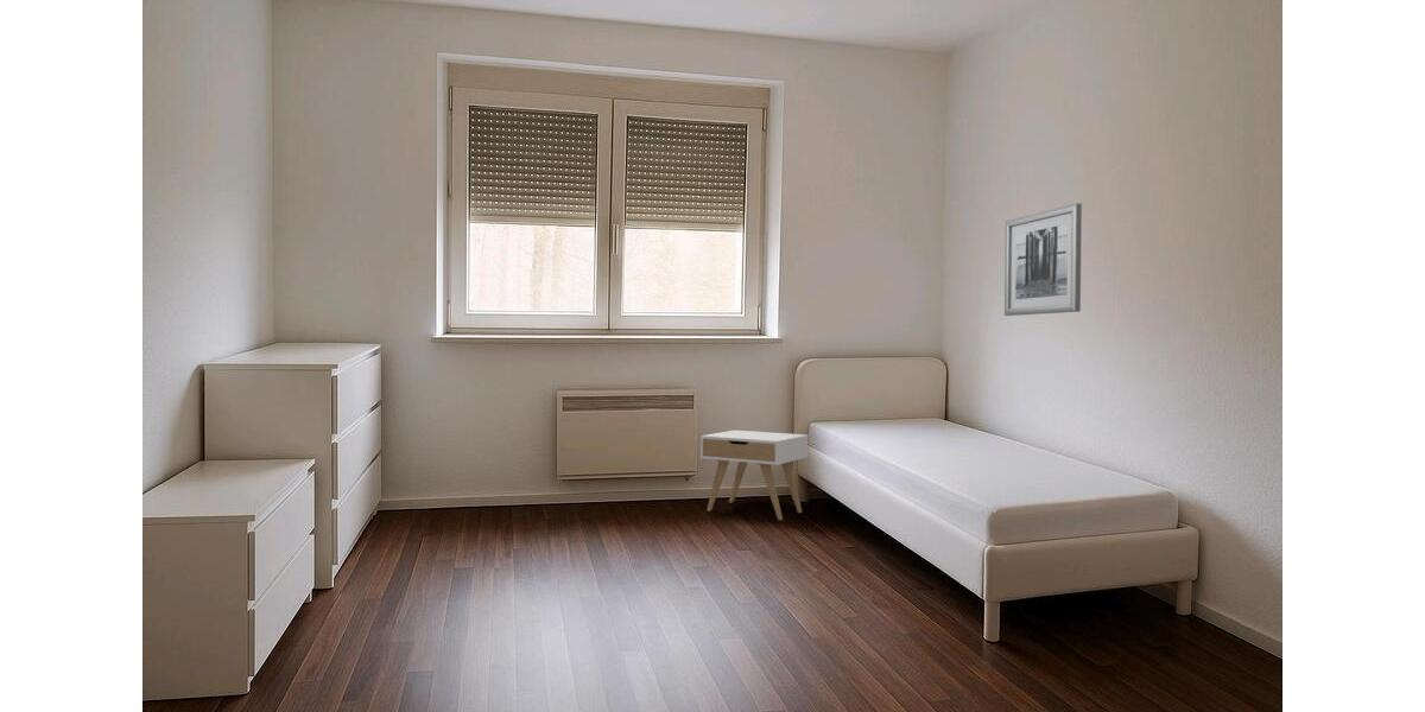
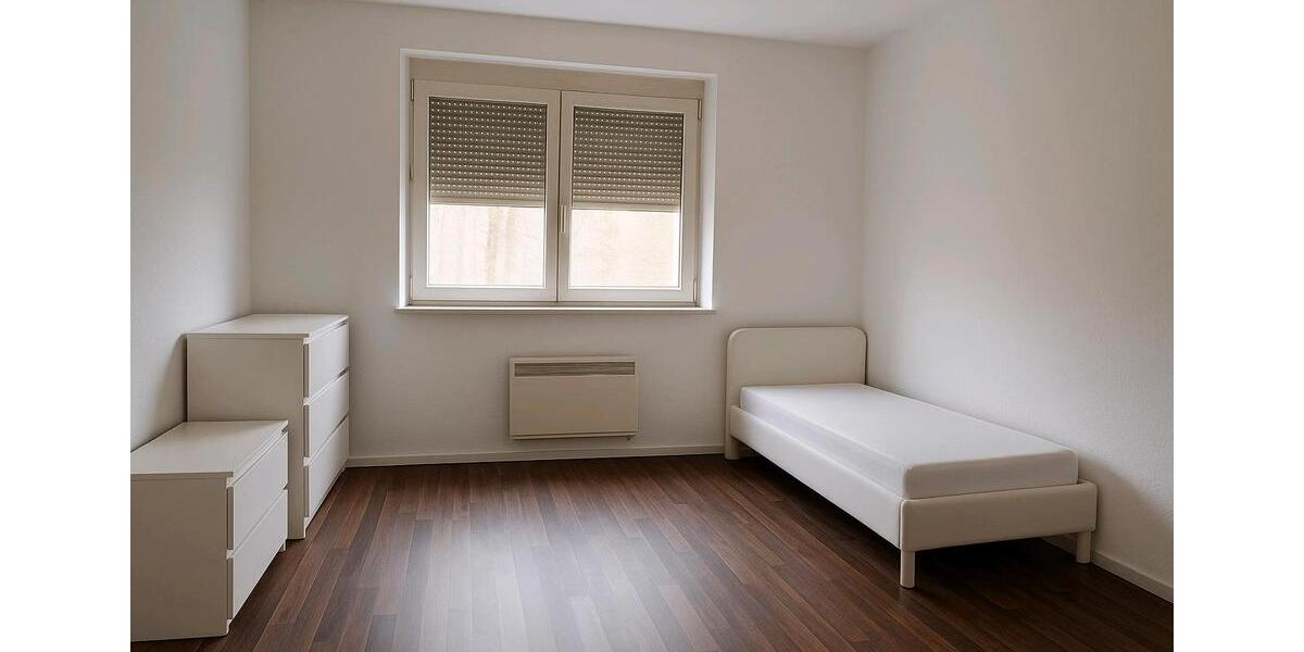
- nightstand [699,430,810,521]
- wall art [1003,202,1083,317]
